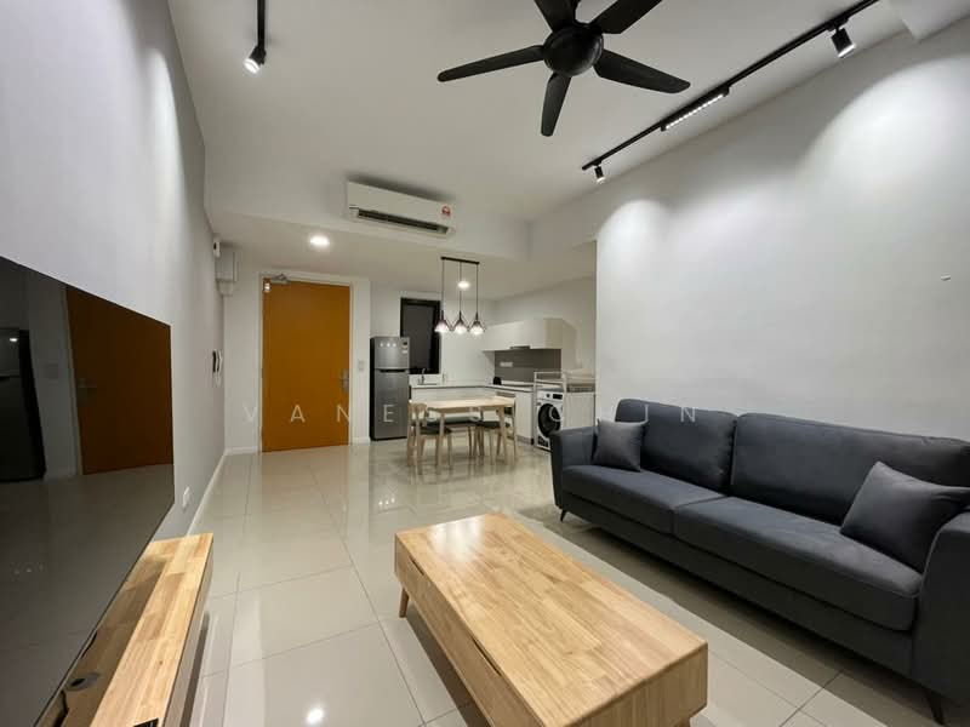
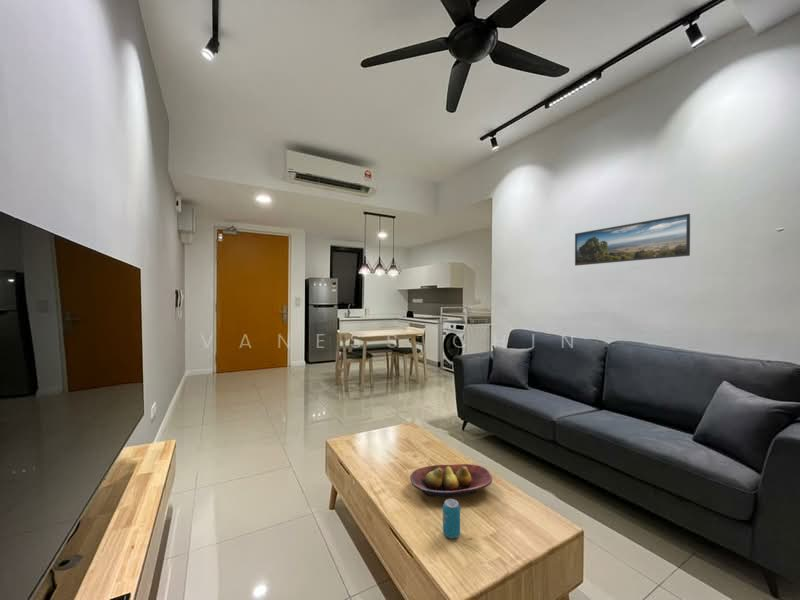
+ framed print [574,213,691,267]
+ fruit bowl [409,463,493,499]
+ beverage can [442,498,461,539]
